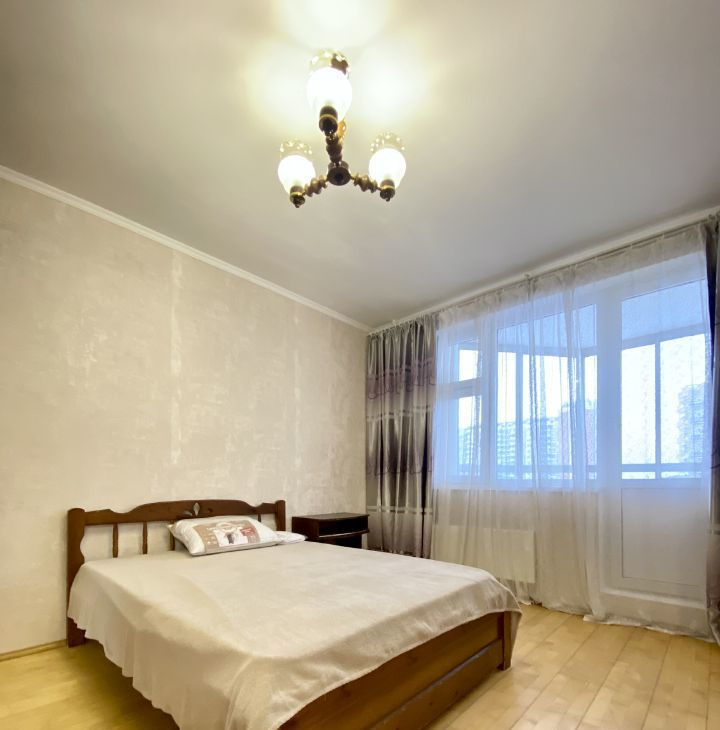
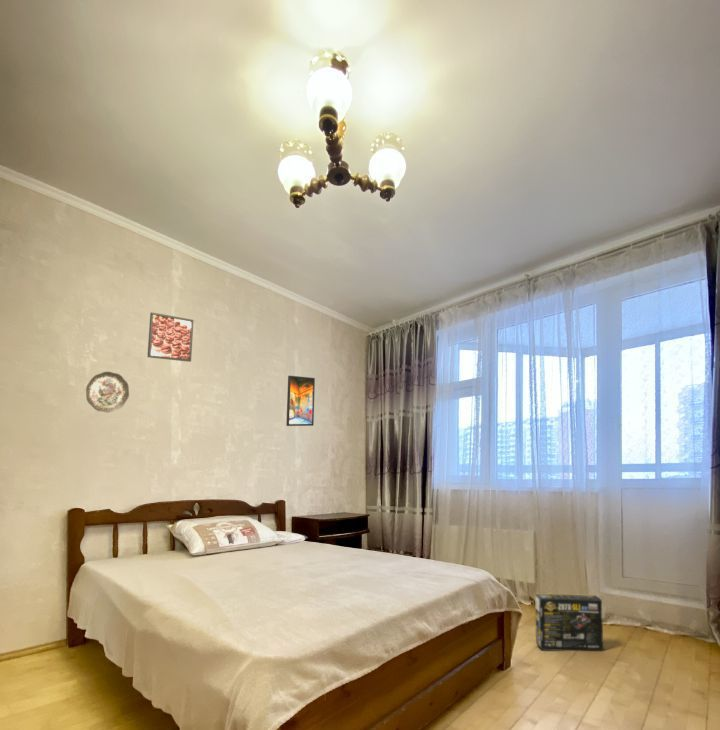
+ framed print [285,375,316,427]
+ box [534,593,604,652]
+ decorative plate [85,371,130,413]
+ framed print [146,311,194,363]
